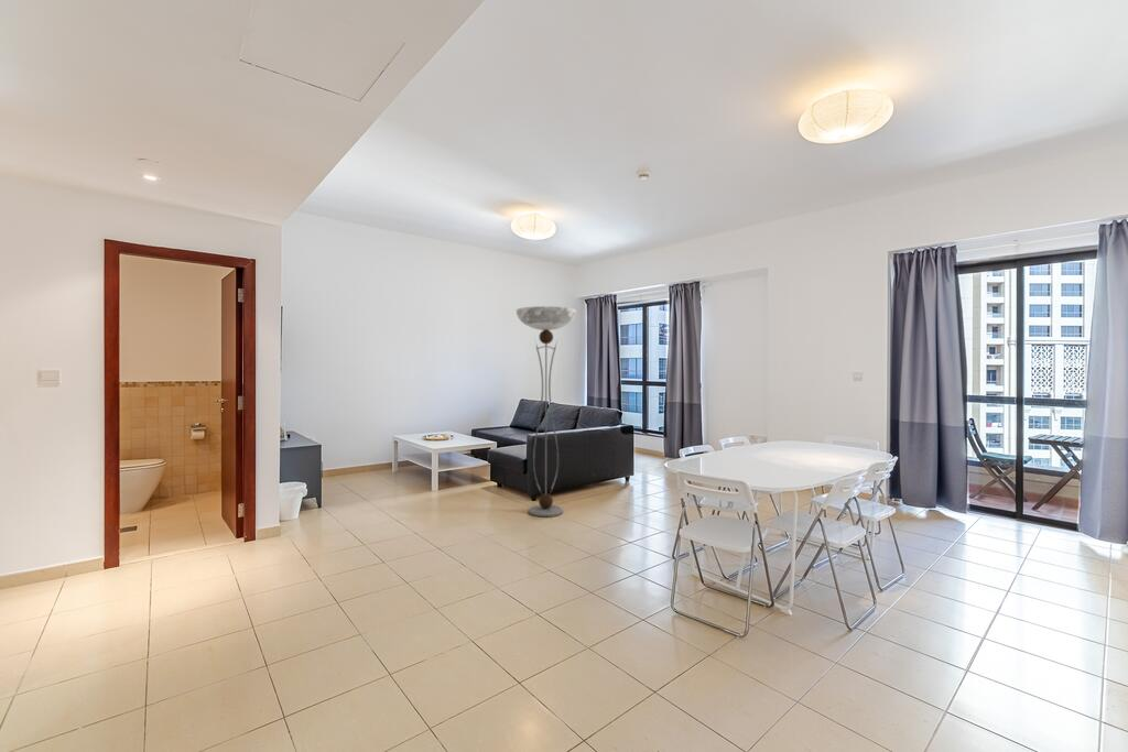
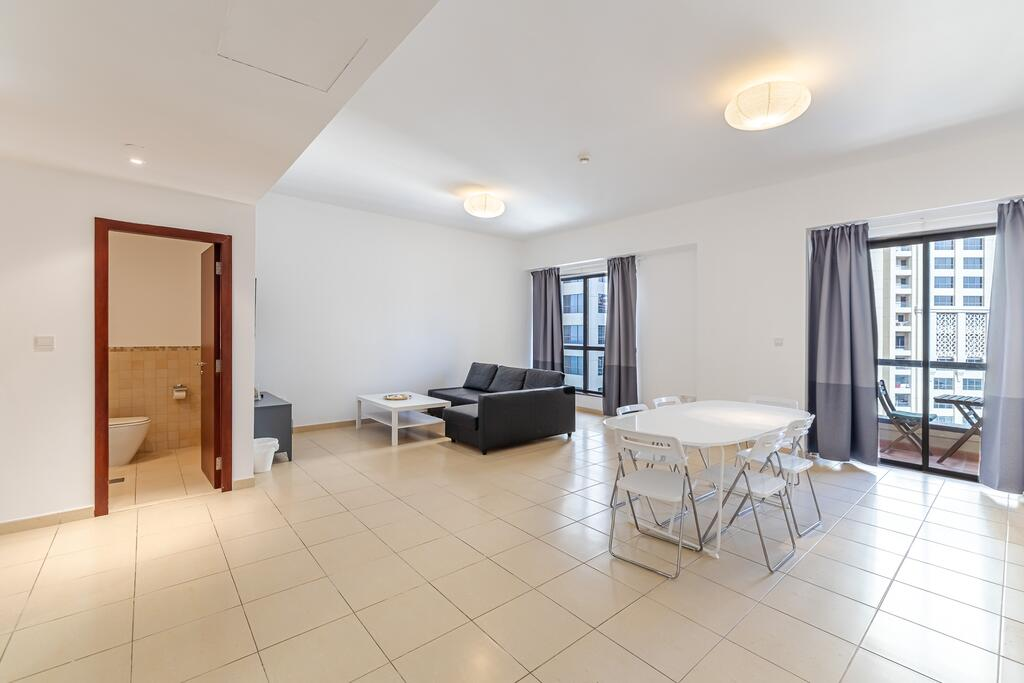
- floor lamp [516,305,577,517]
